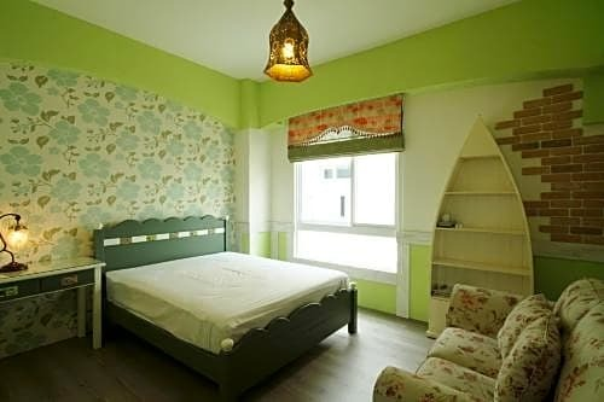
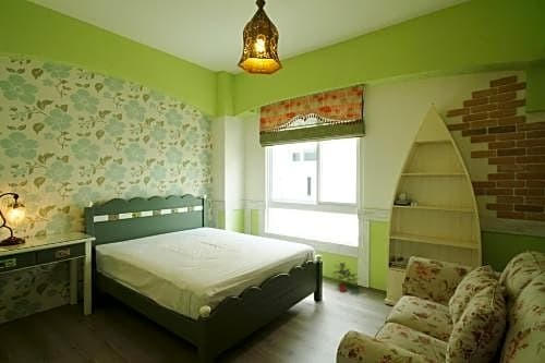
+ potted plant [331,262,360,293]
